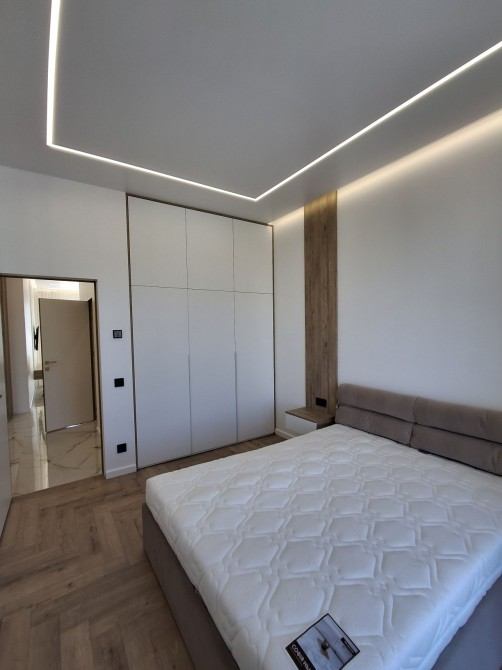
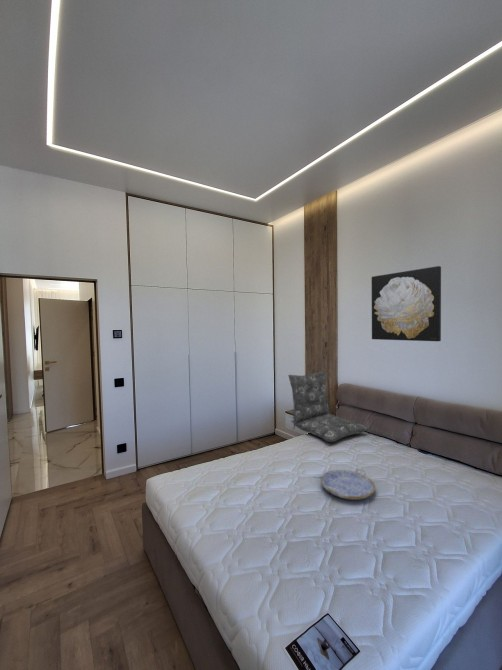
+ seat cushion [287,369,369,443]
+ wall art [371,265,442,342]
+ serving tray [320,468,377,501]
